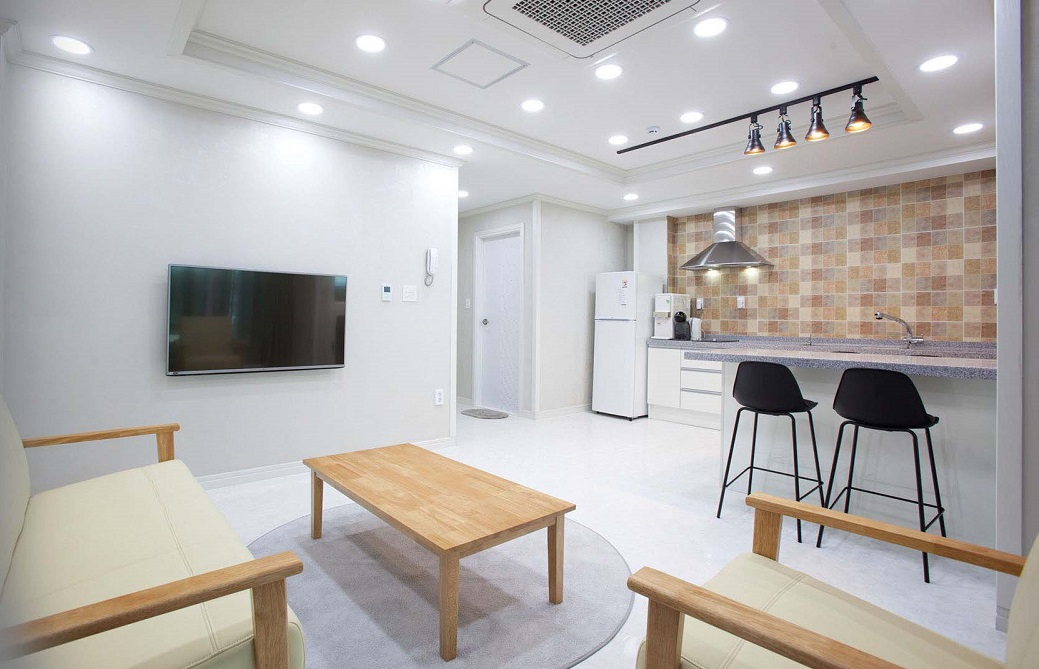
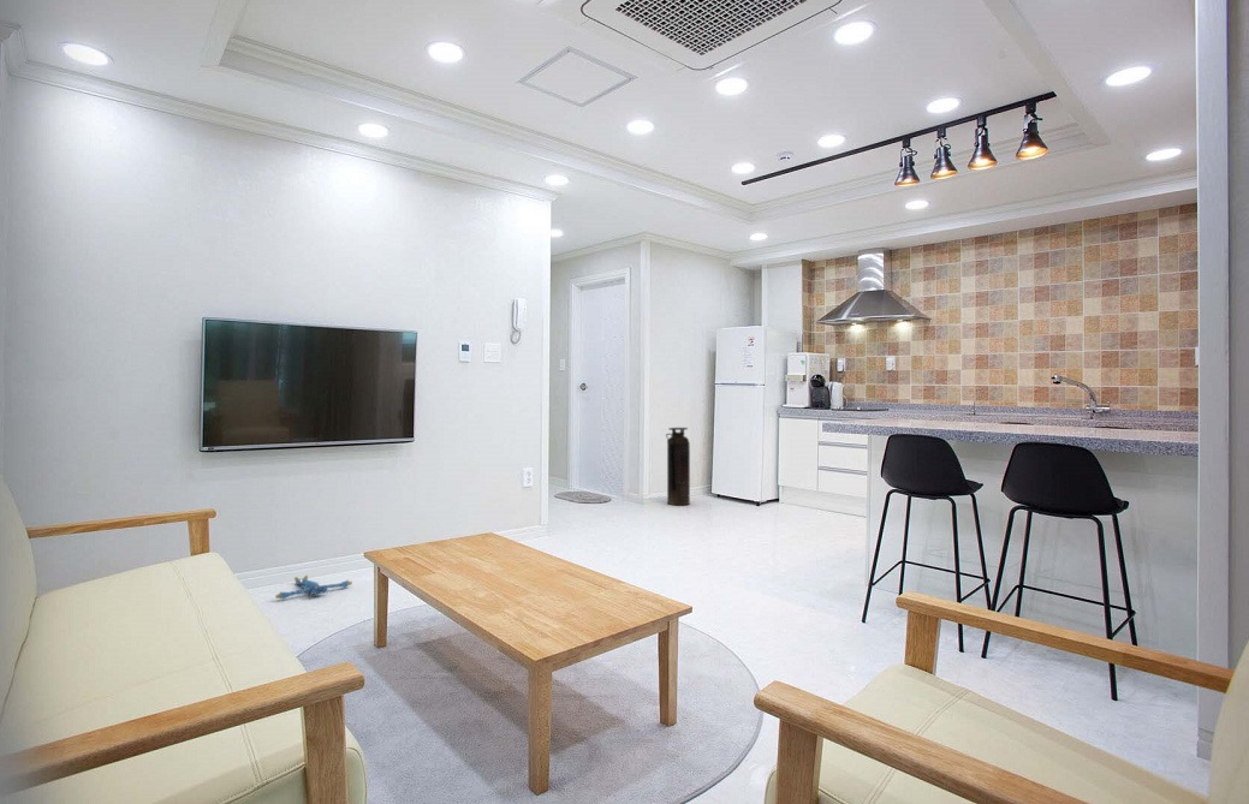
+ fire extinguisher [665,427,691,506]
+ plush toy [274,574,353,600]
